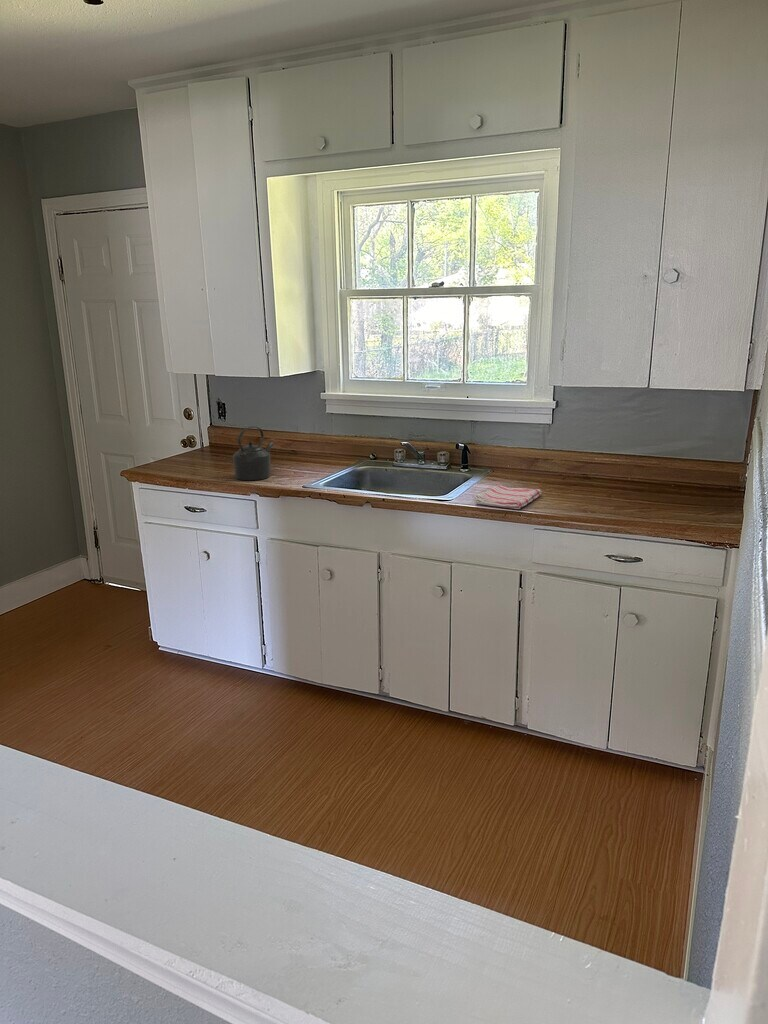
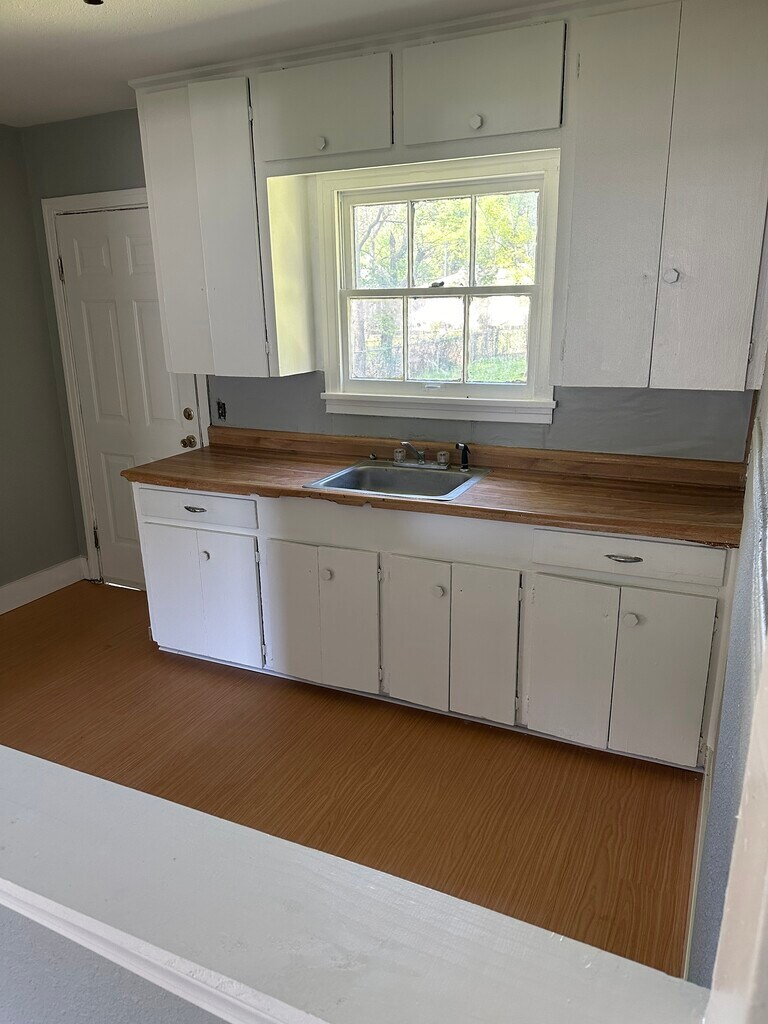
- kettle [232,425,275,481]
- dish towel [474,484,542,510]
